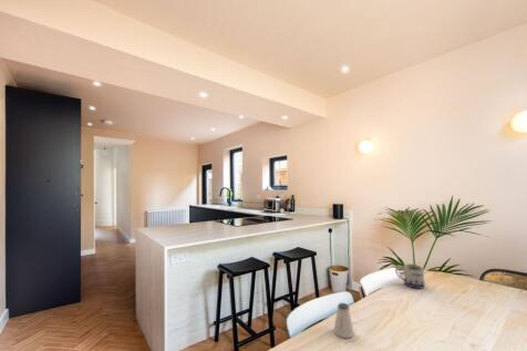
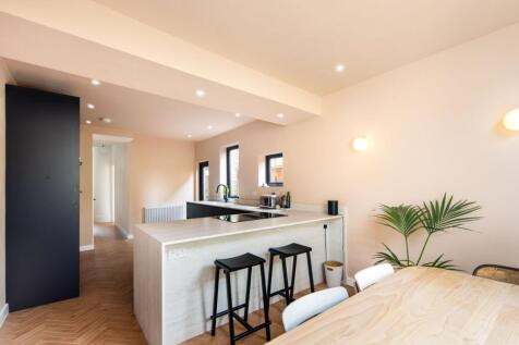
- saltshaker [333,302,355,340]
- mug [394,264,425,290]
